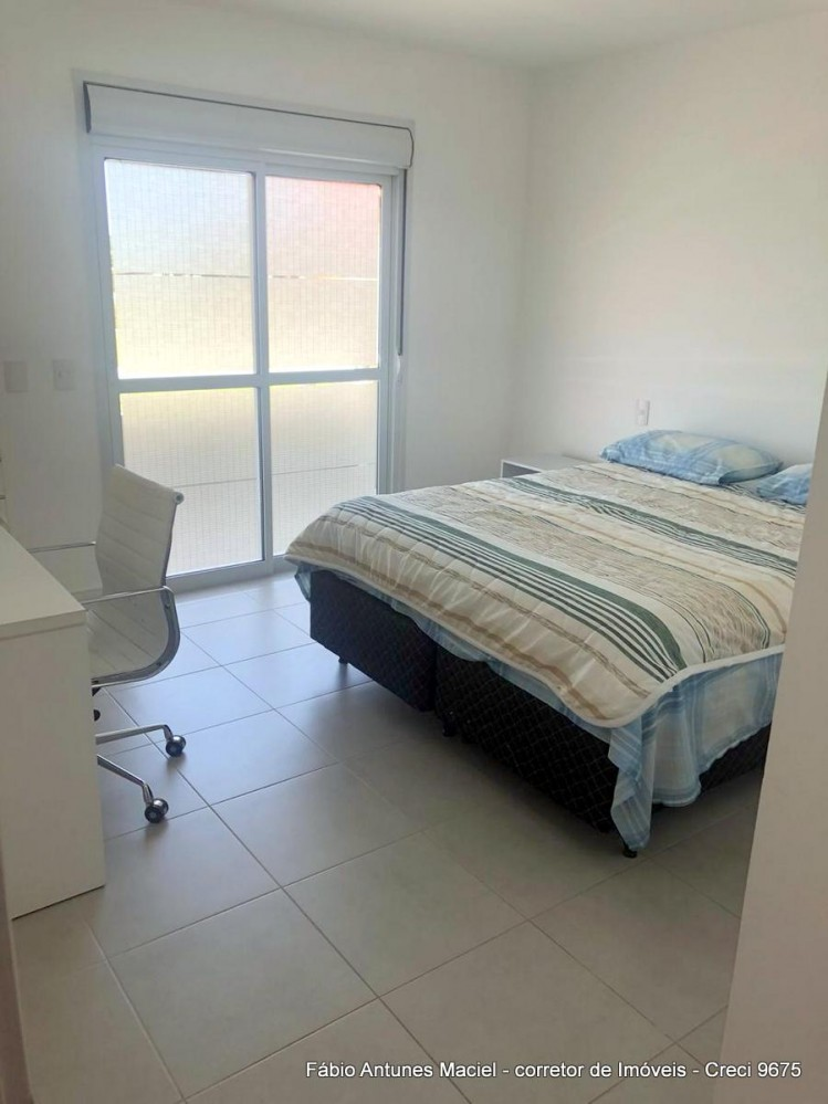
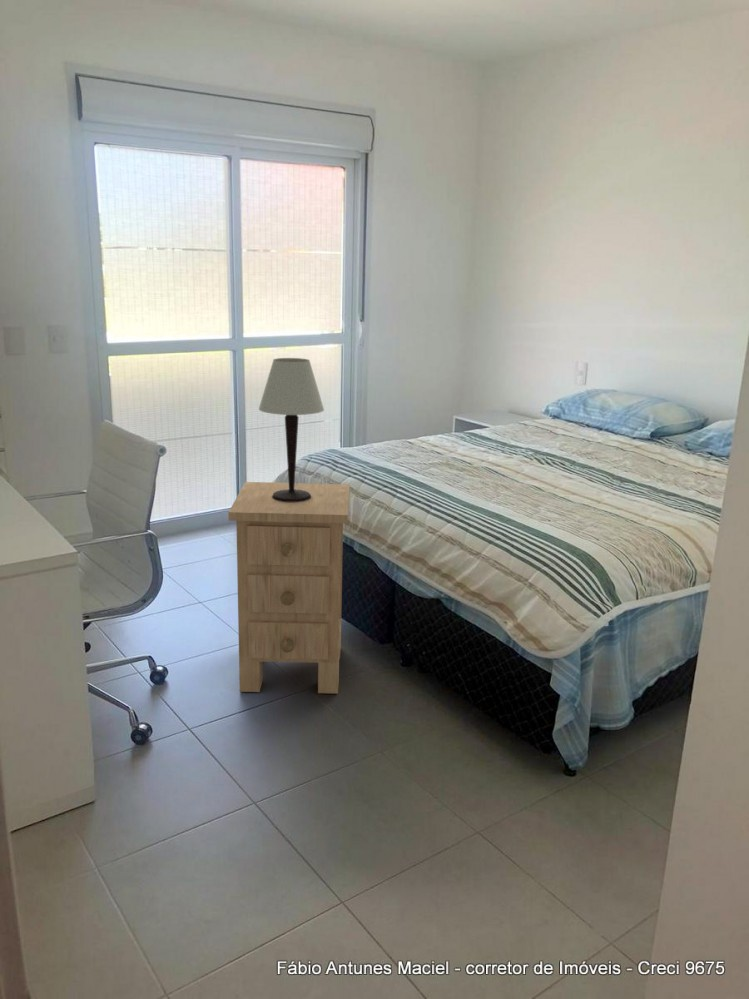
+ table lamp [258,357,325,502]
+ nightstand [227,481,351,695]
